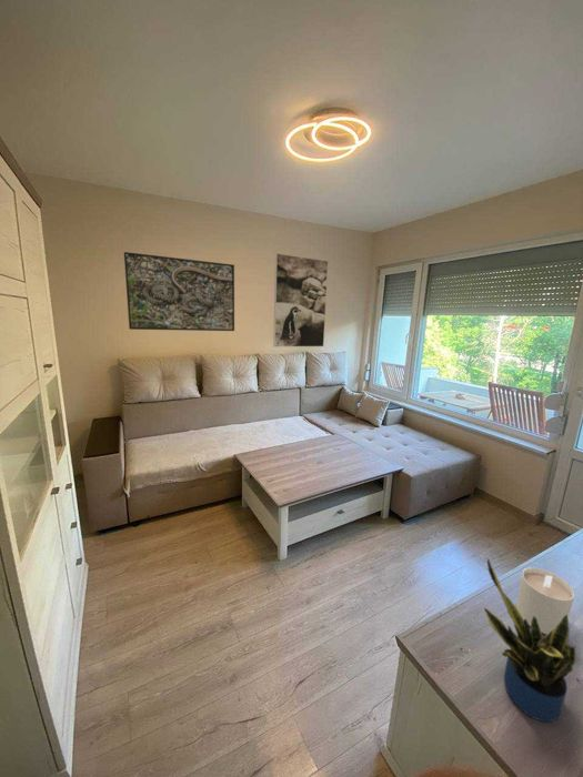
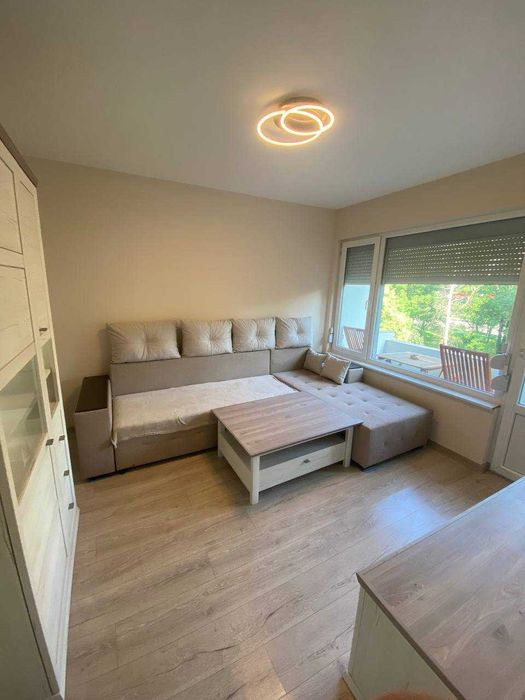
- potted plant [483,557,576,723]
- candle [515,566,575,635]
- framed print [272,252,329,347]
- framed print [123,251,235,332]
